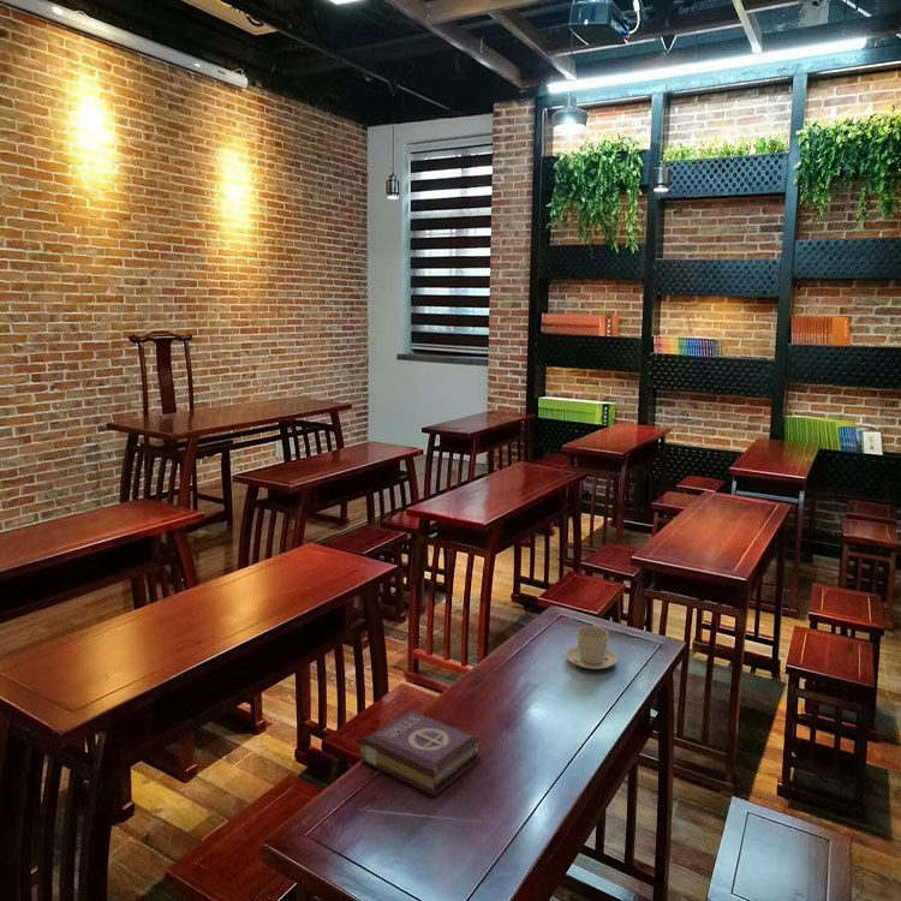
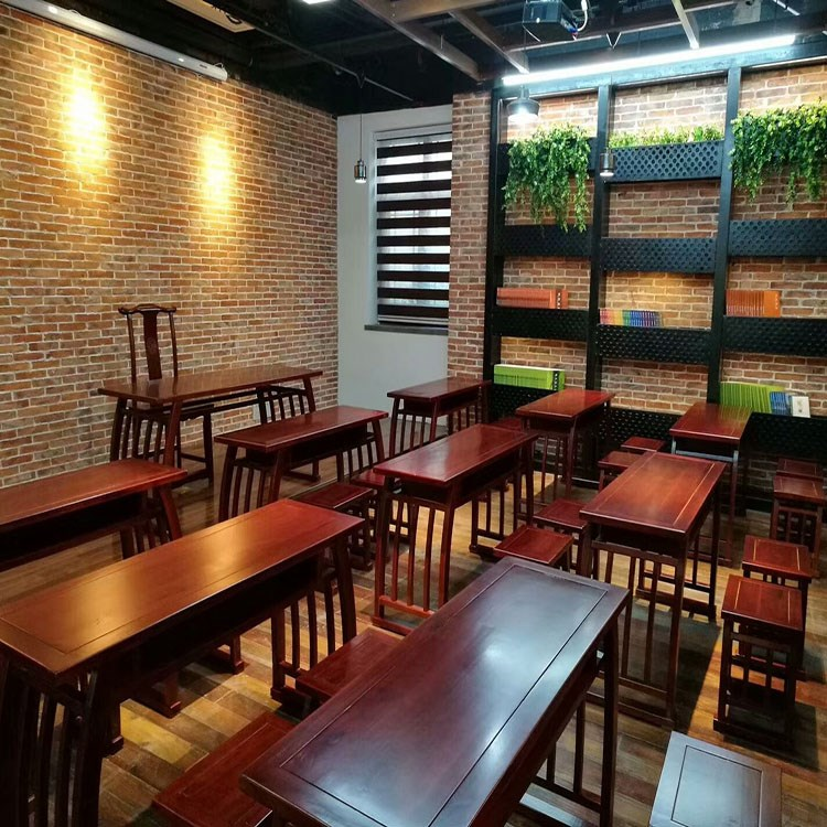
- teacup [565,625,619,670]
- book [359,709,483,798]
